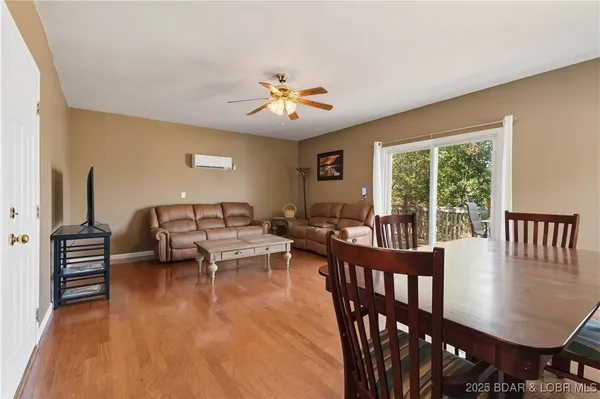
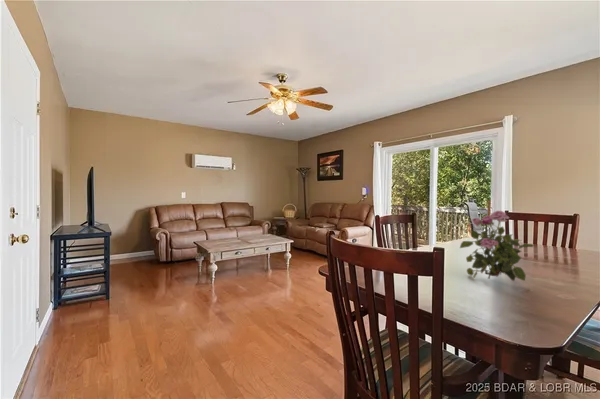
+ flower bouquet [459,210,535,282]
